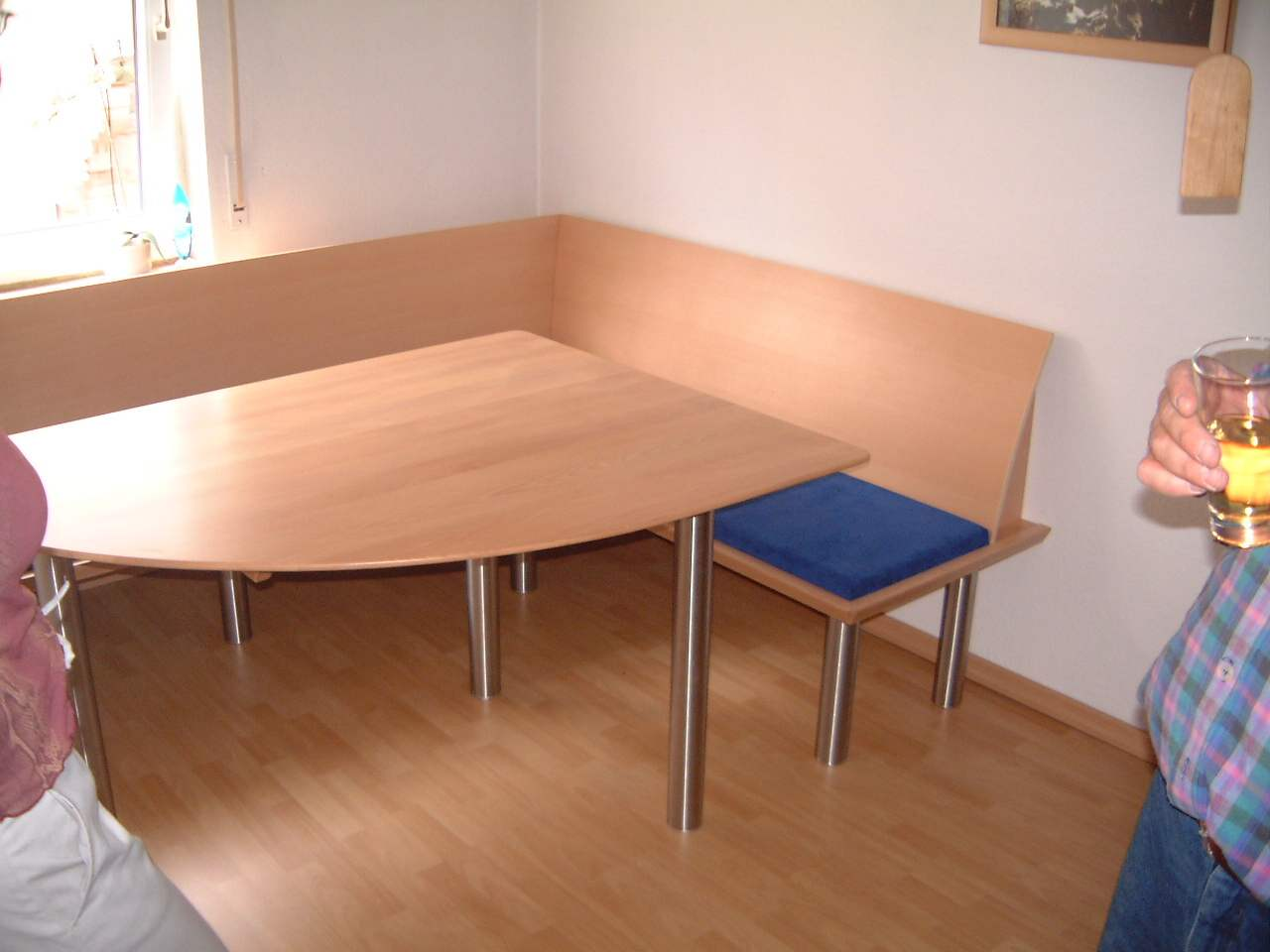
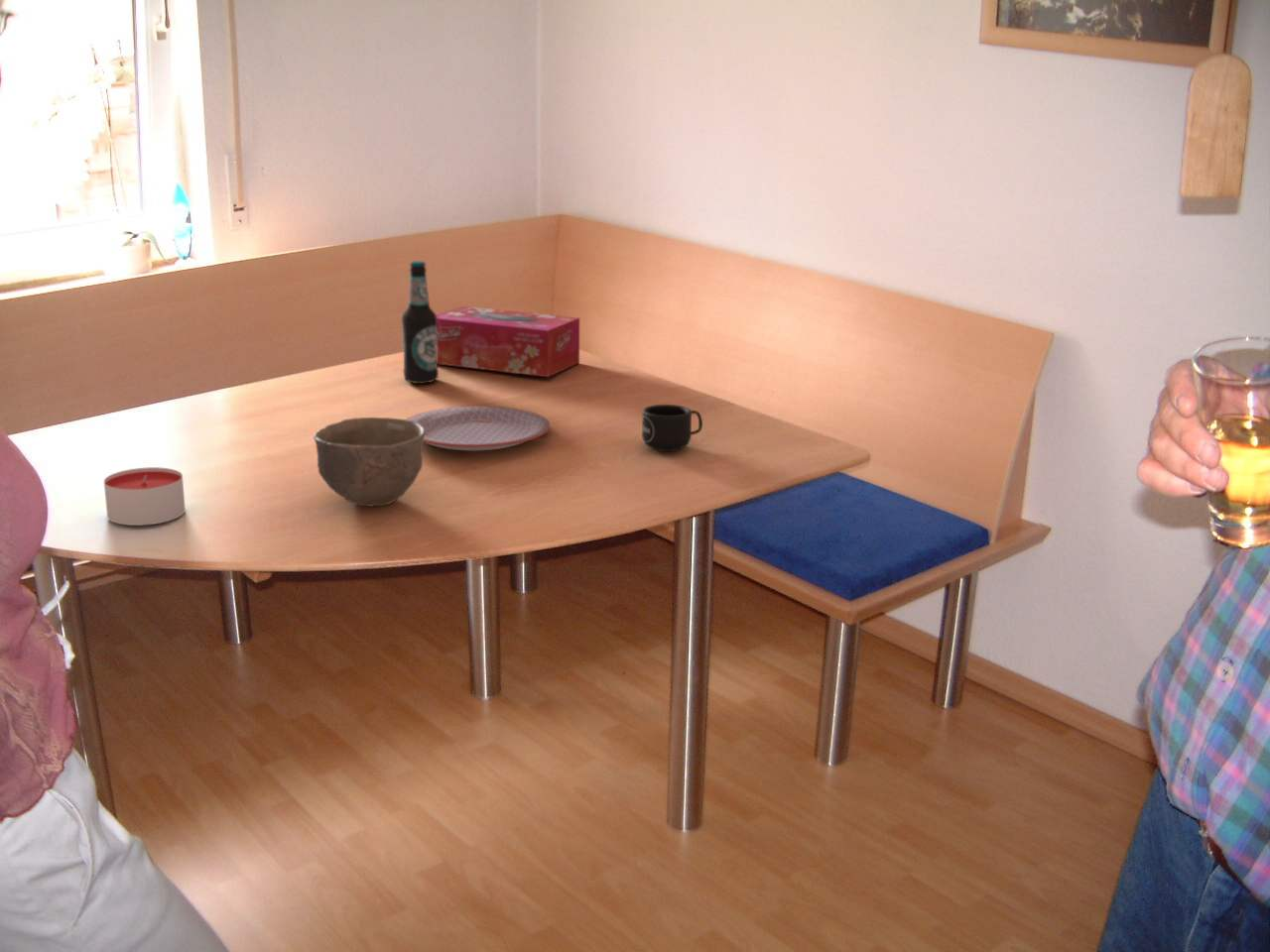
+ bottle [401,260,440,385]
+ bowl [313,416,425,507]
+ tissue box [436,305,580,378]
+ mug [641,404,703,452]
+ plate [405,405,551,451]
+ candle [103,466,187,527]
